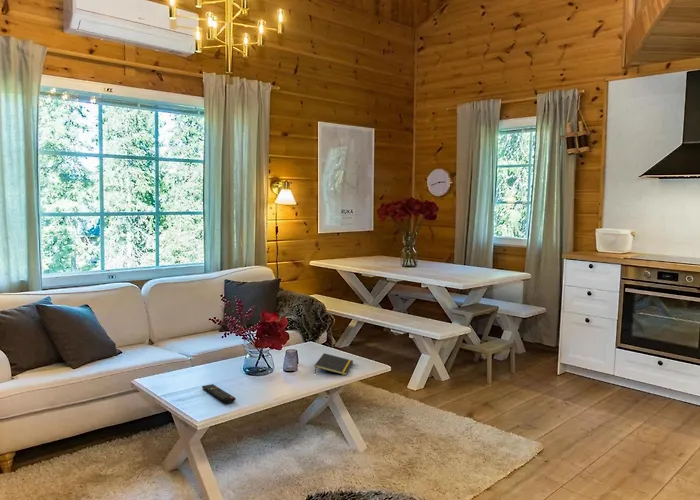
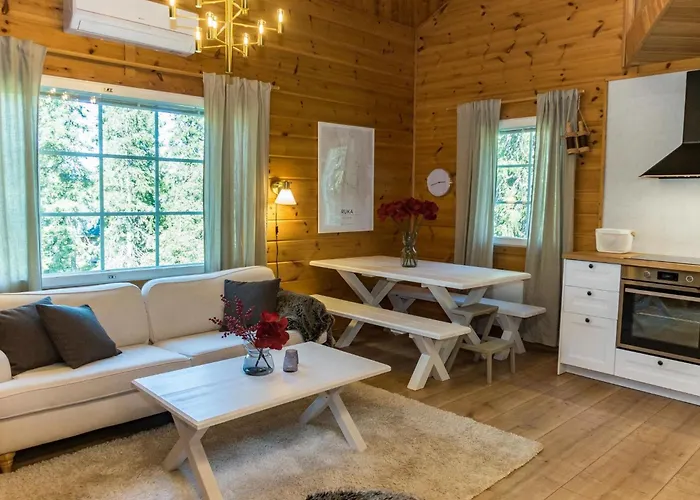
- remote control [201,383,236,404]
- notepad [313,352,354,376]
